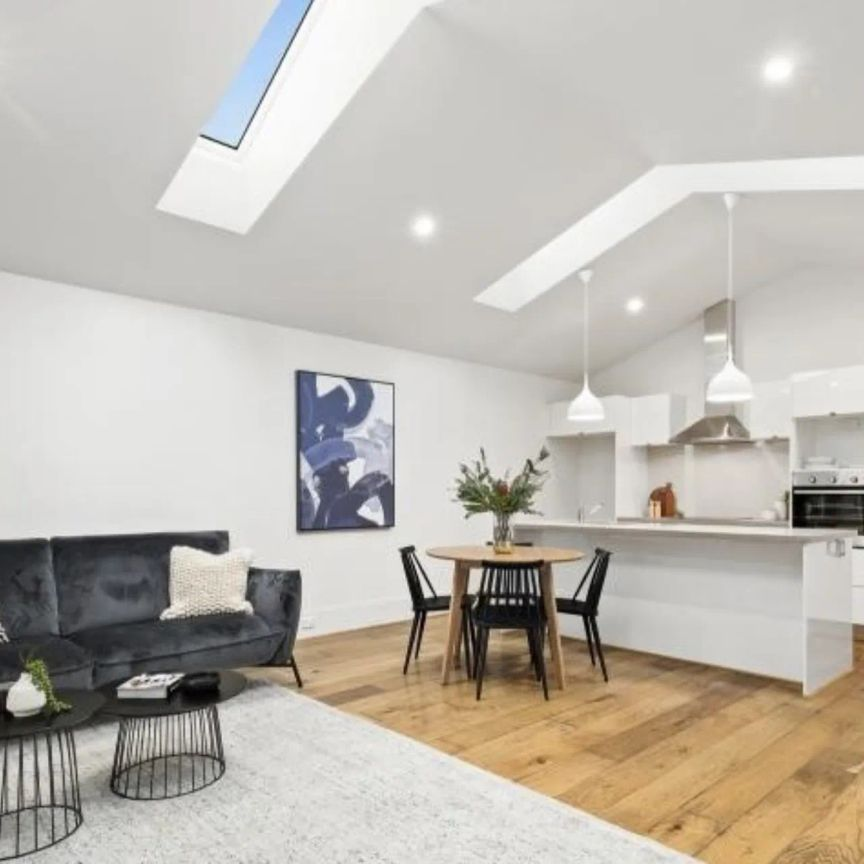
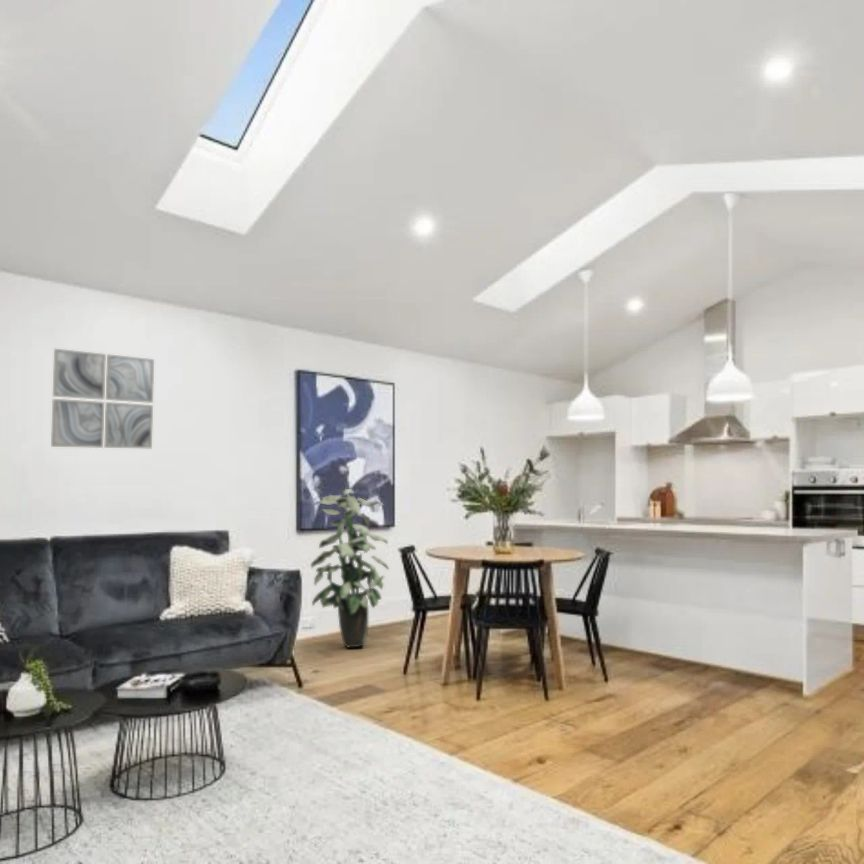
+ wall art [50,348,155,450]
+ indoor plant [310,488,390,649]
